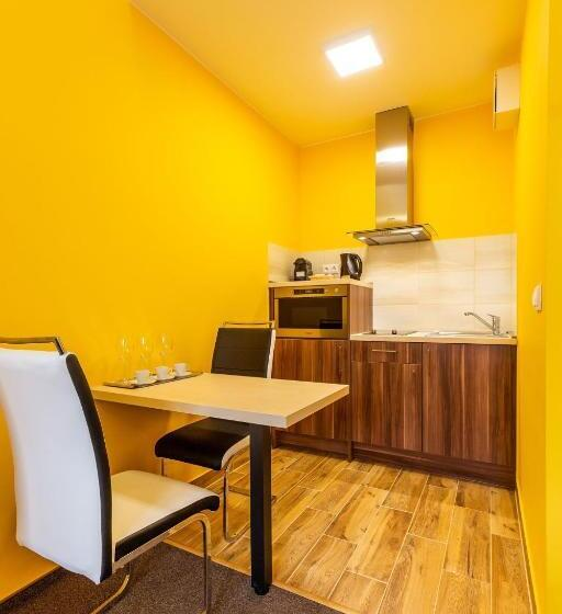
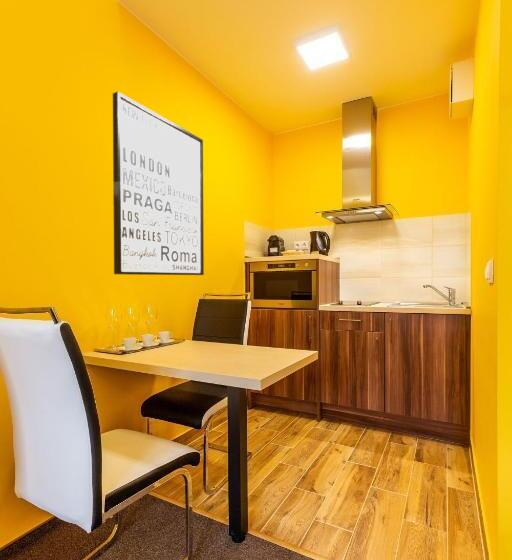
+ wall art [112,91,205,276]
